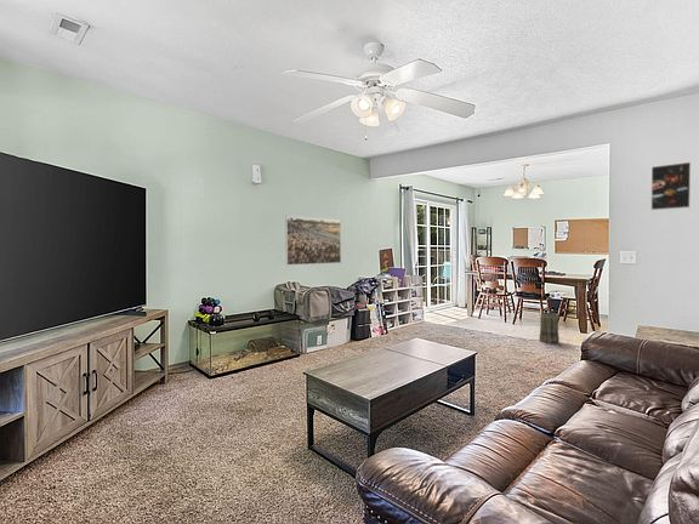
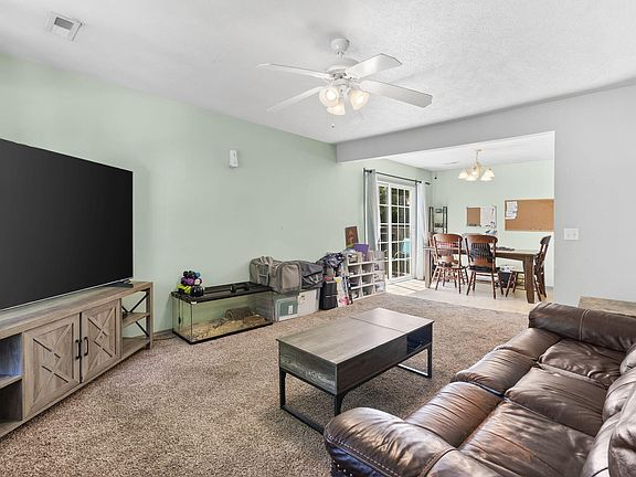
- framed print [284,213,342,266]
- basket [539,312,561,344]
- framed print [650,161,692,211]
